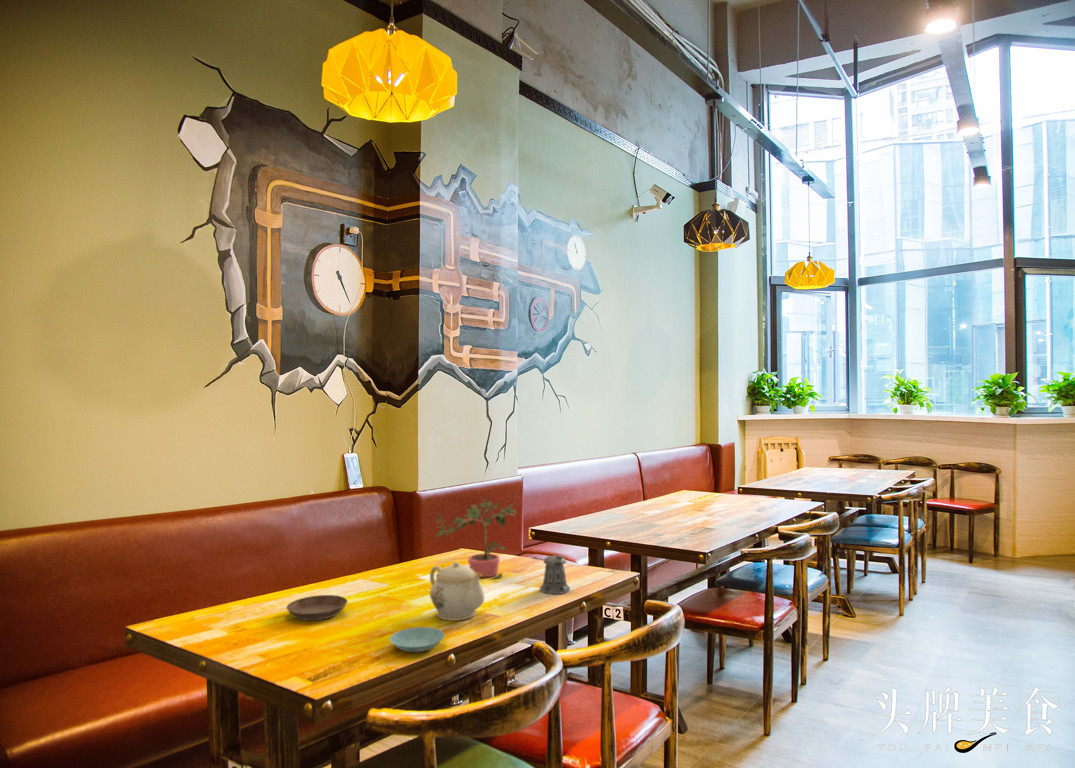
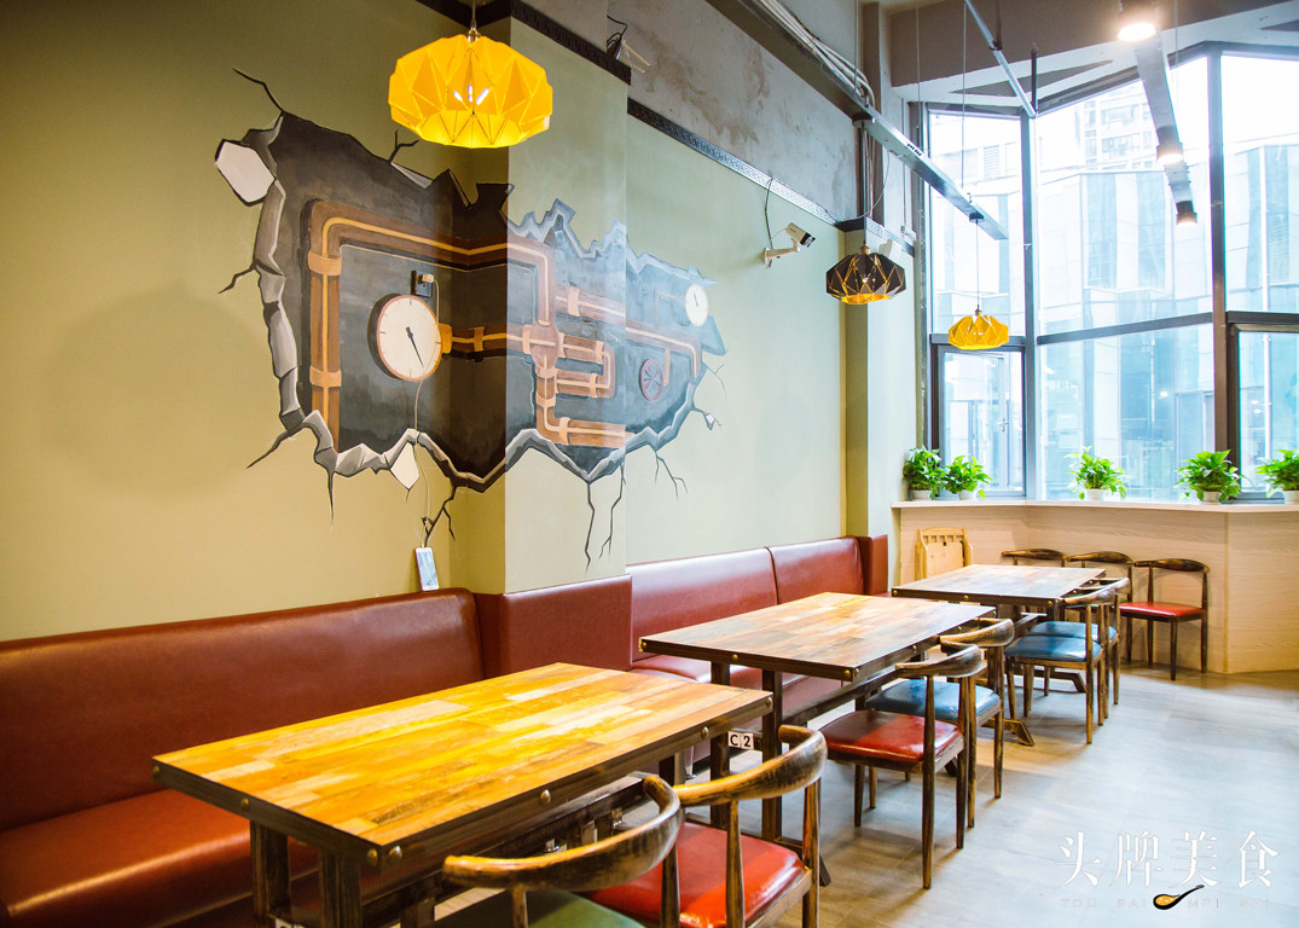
- saucer [389,626,446,653]
- potted plant [434,497,518,579]
- pepper shaker [531,554,571,595]
- teapot [429,561,485,622]
- saucer [285,594,349,622]
